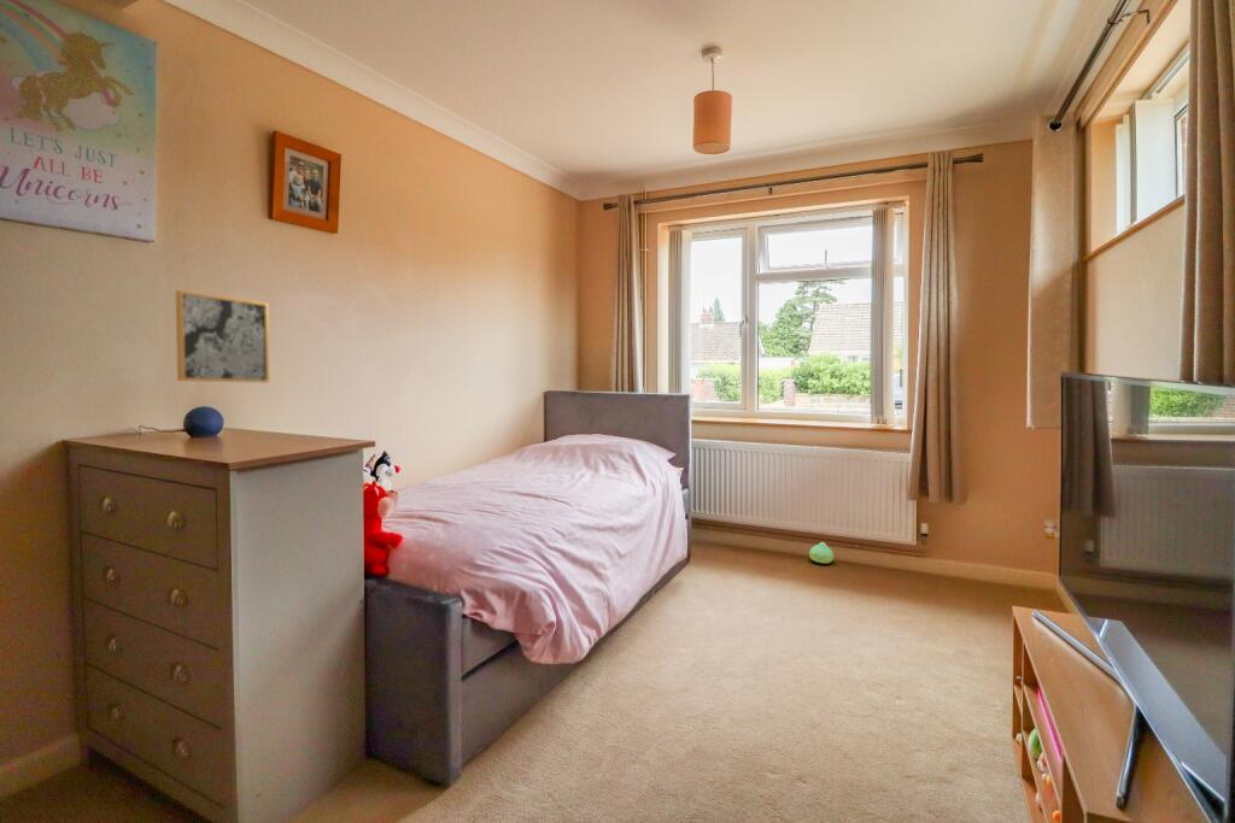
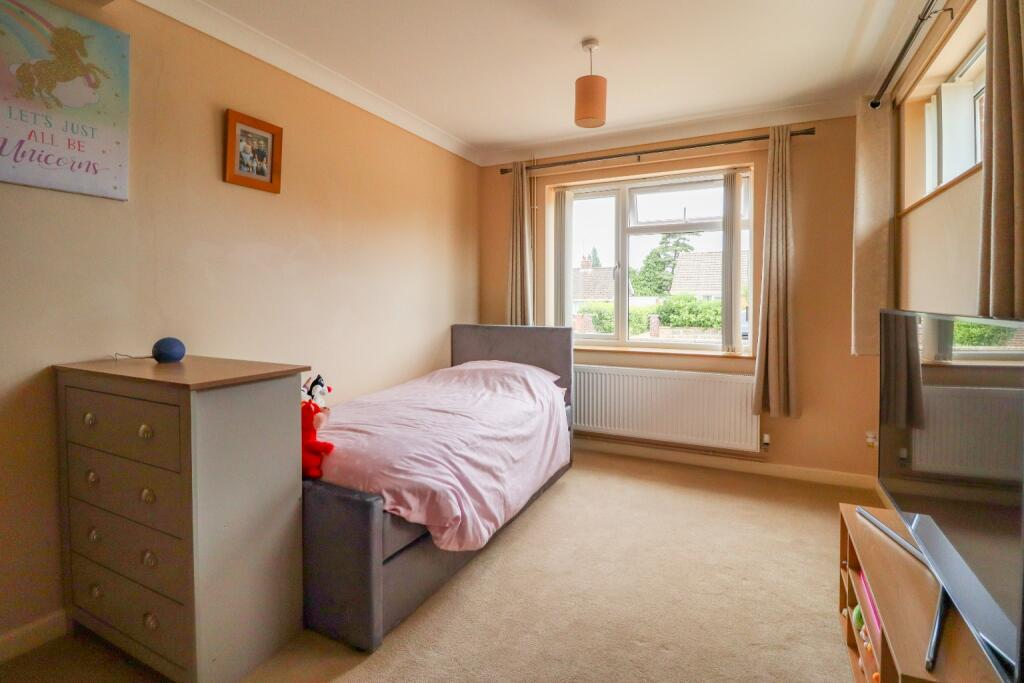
- plush toy [808,541,835,564]
- wall art [175,289,270,384]
